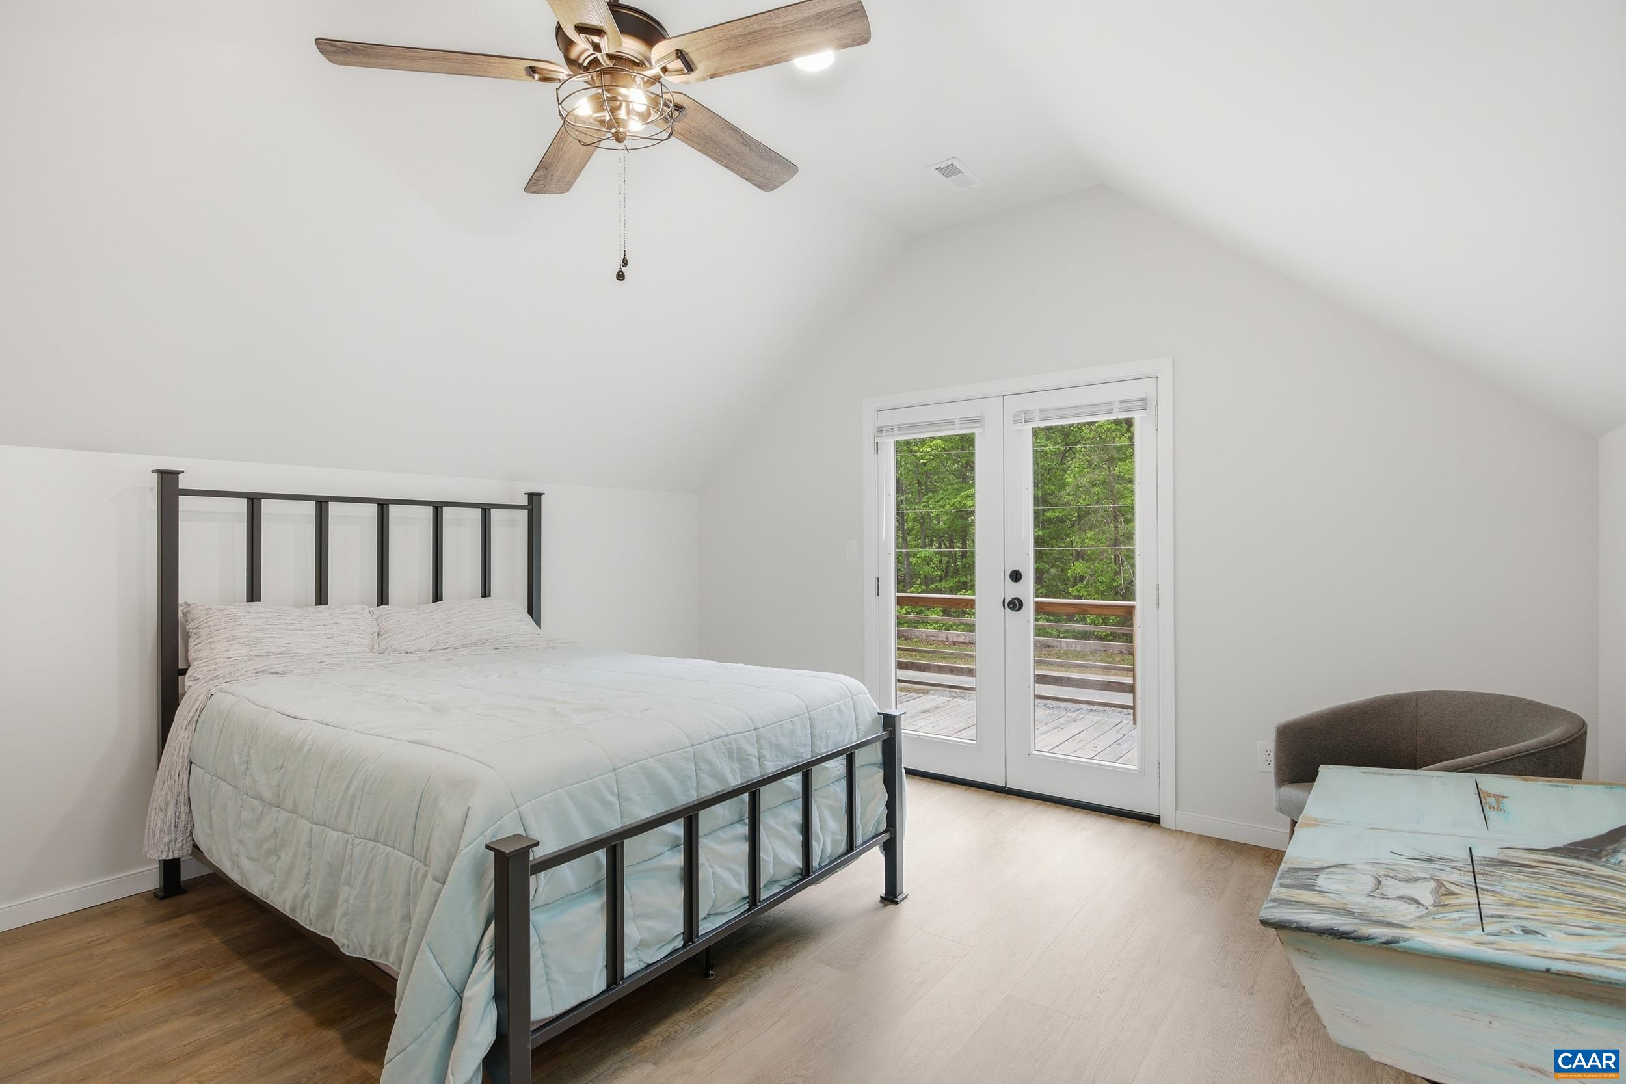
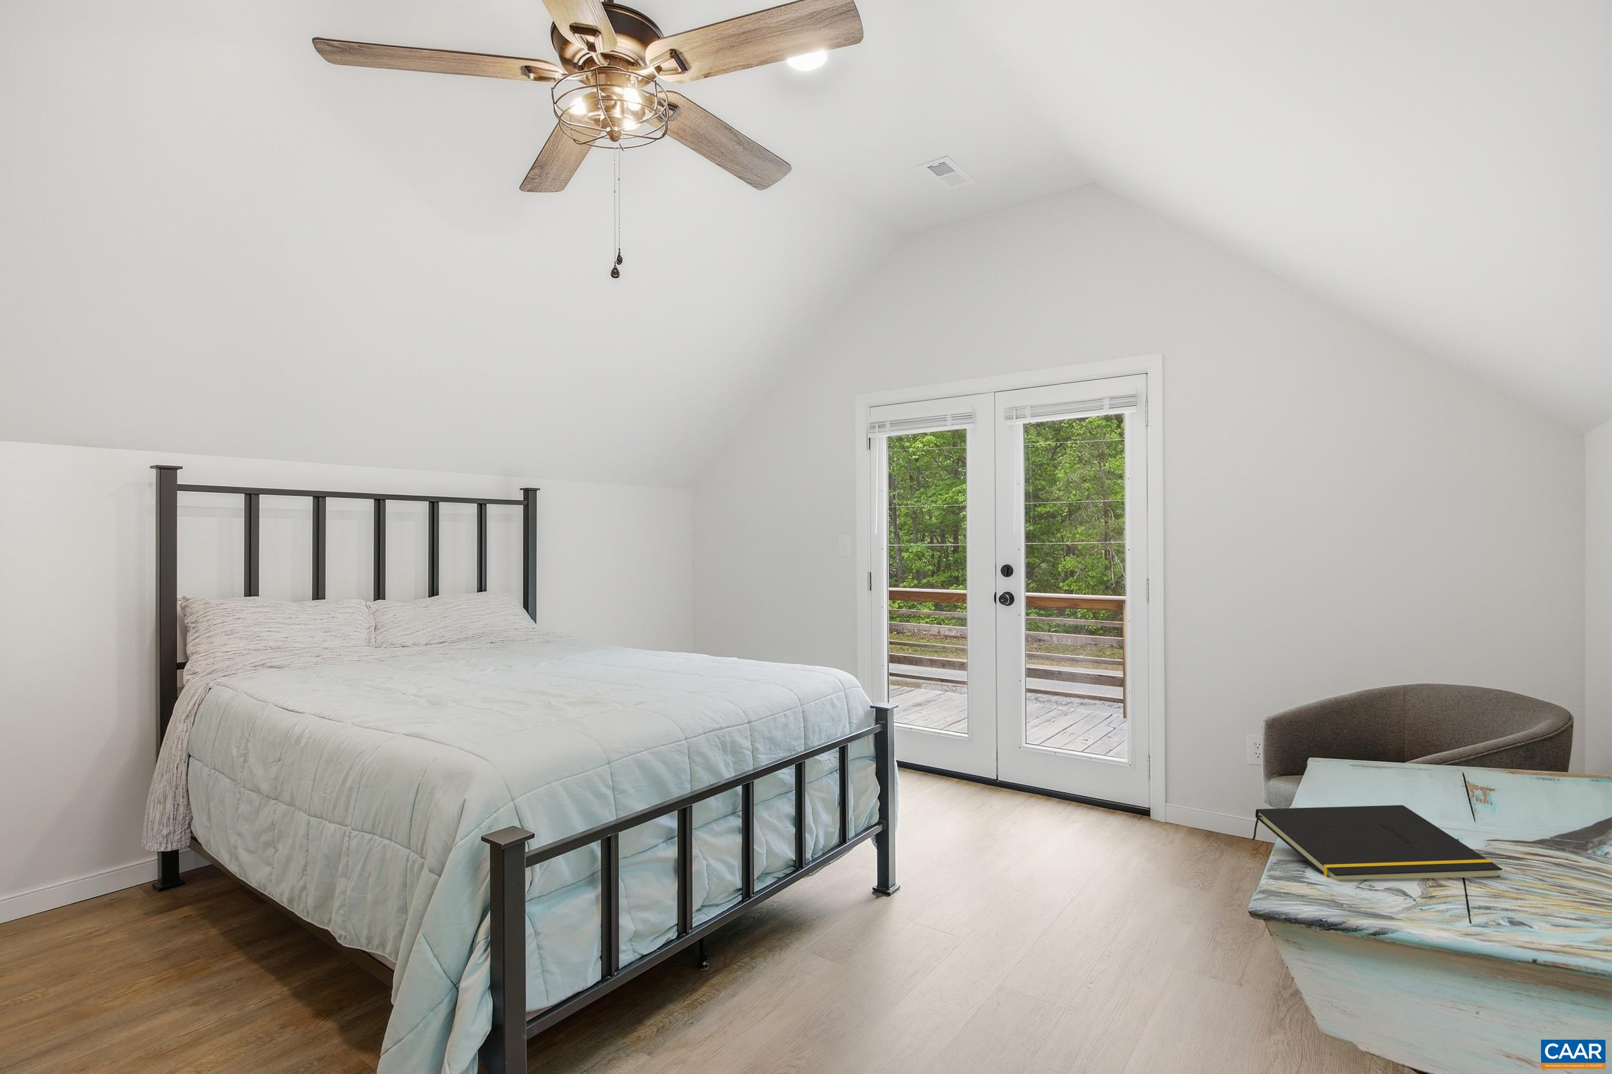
+ notepad [1251,804,1503,881]
